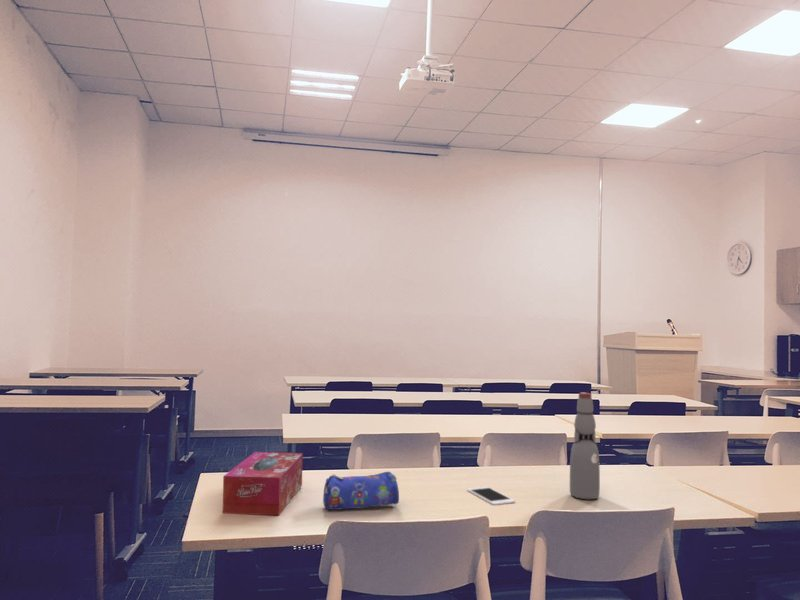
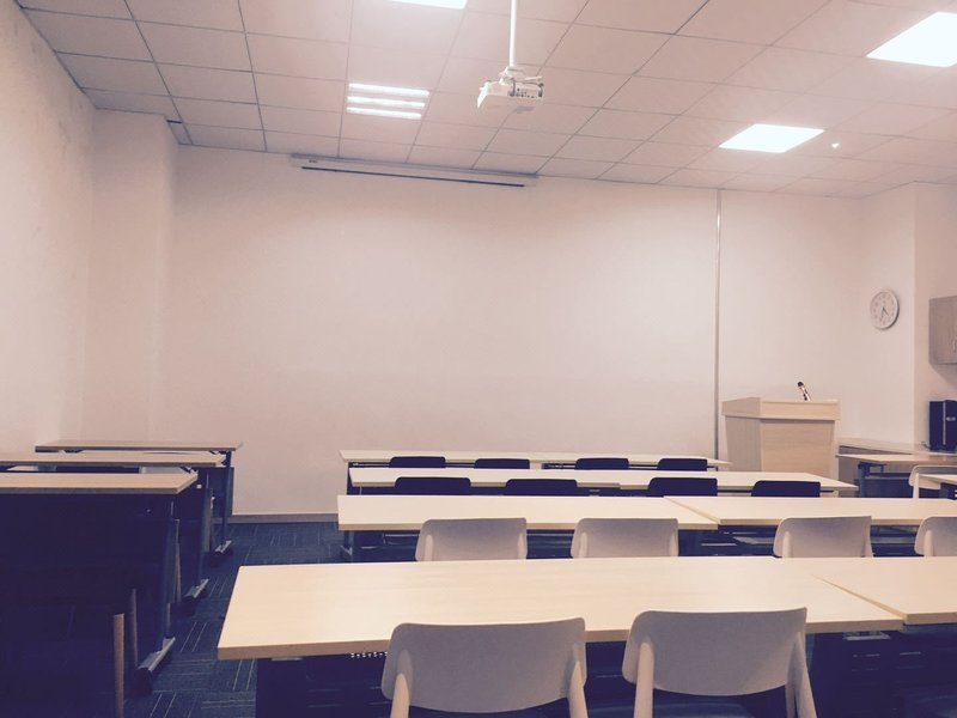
- cell phone [466,486,516,506]
- bottle [569,392,601,500]
- pencil case [322,471,400,511]
- tissue box [222,451,304,516]
